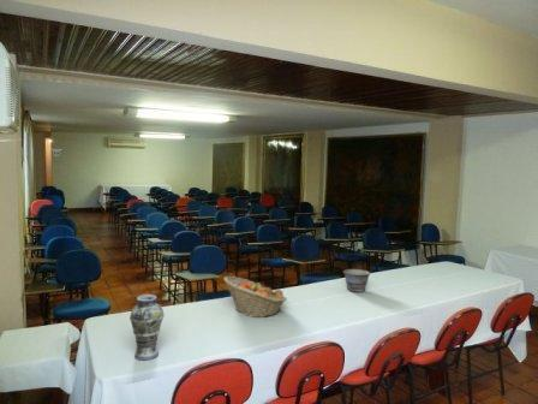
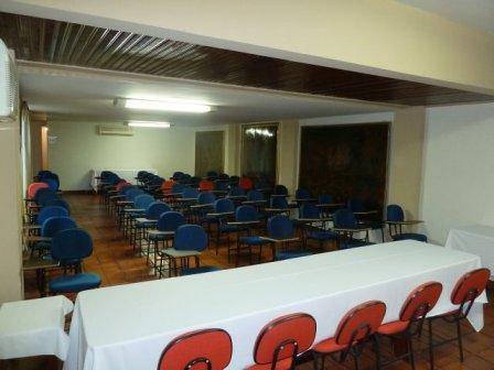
- fruit basket [222,275,288,319]
- bowl [342,268,371,293]
- vase [128,293,166,362]
